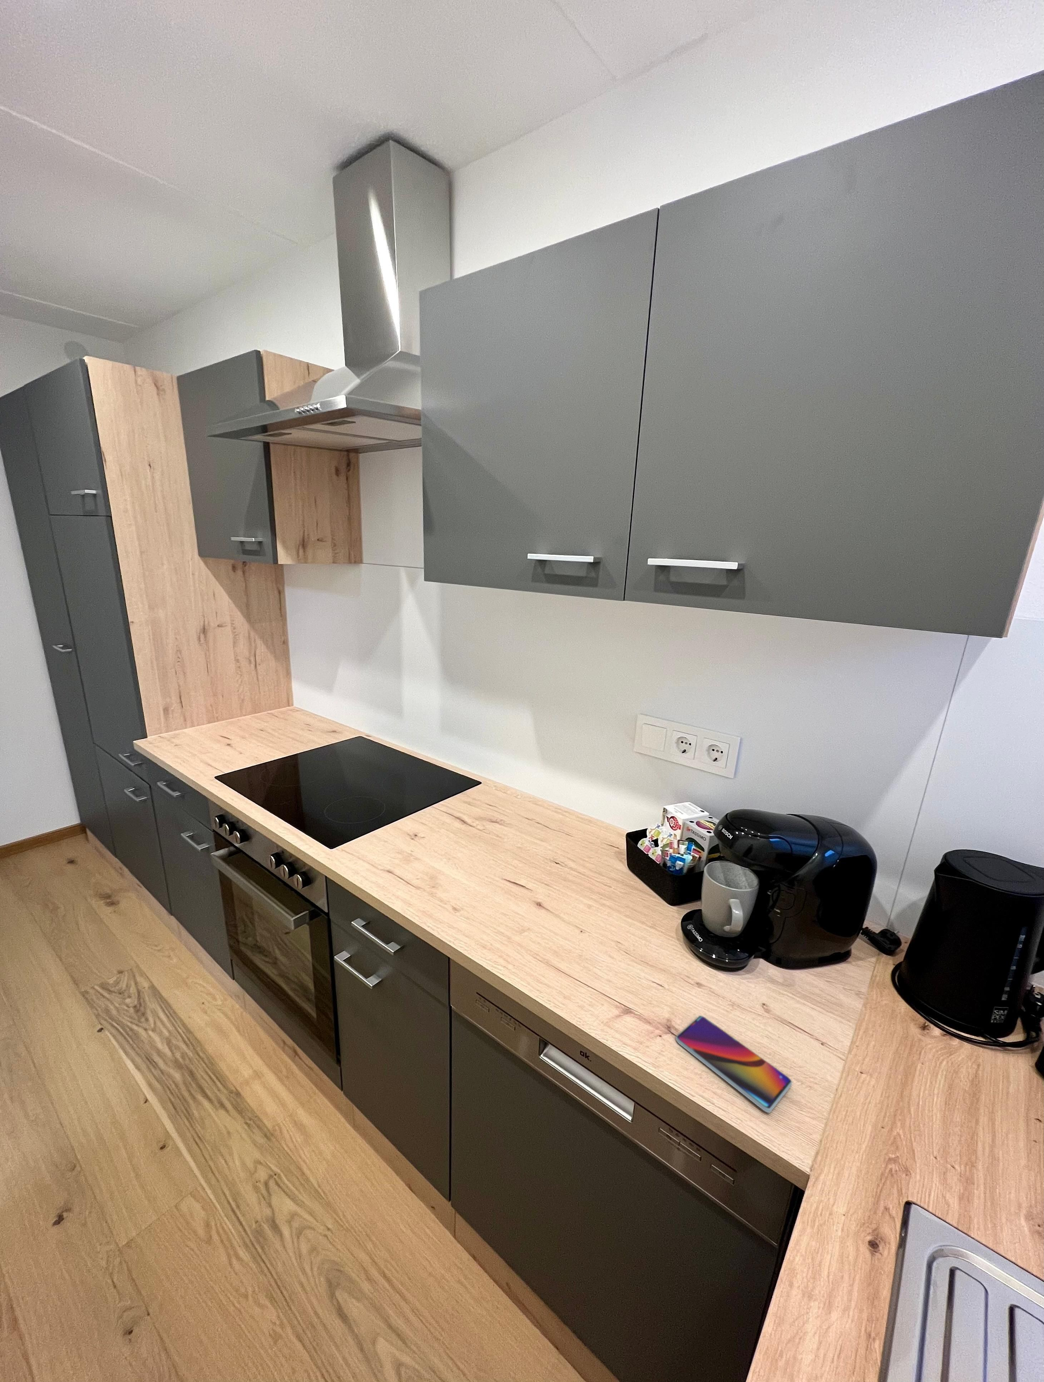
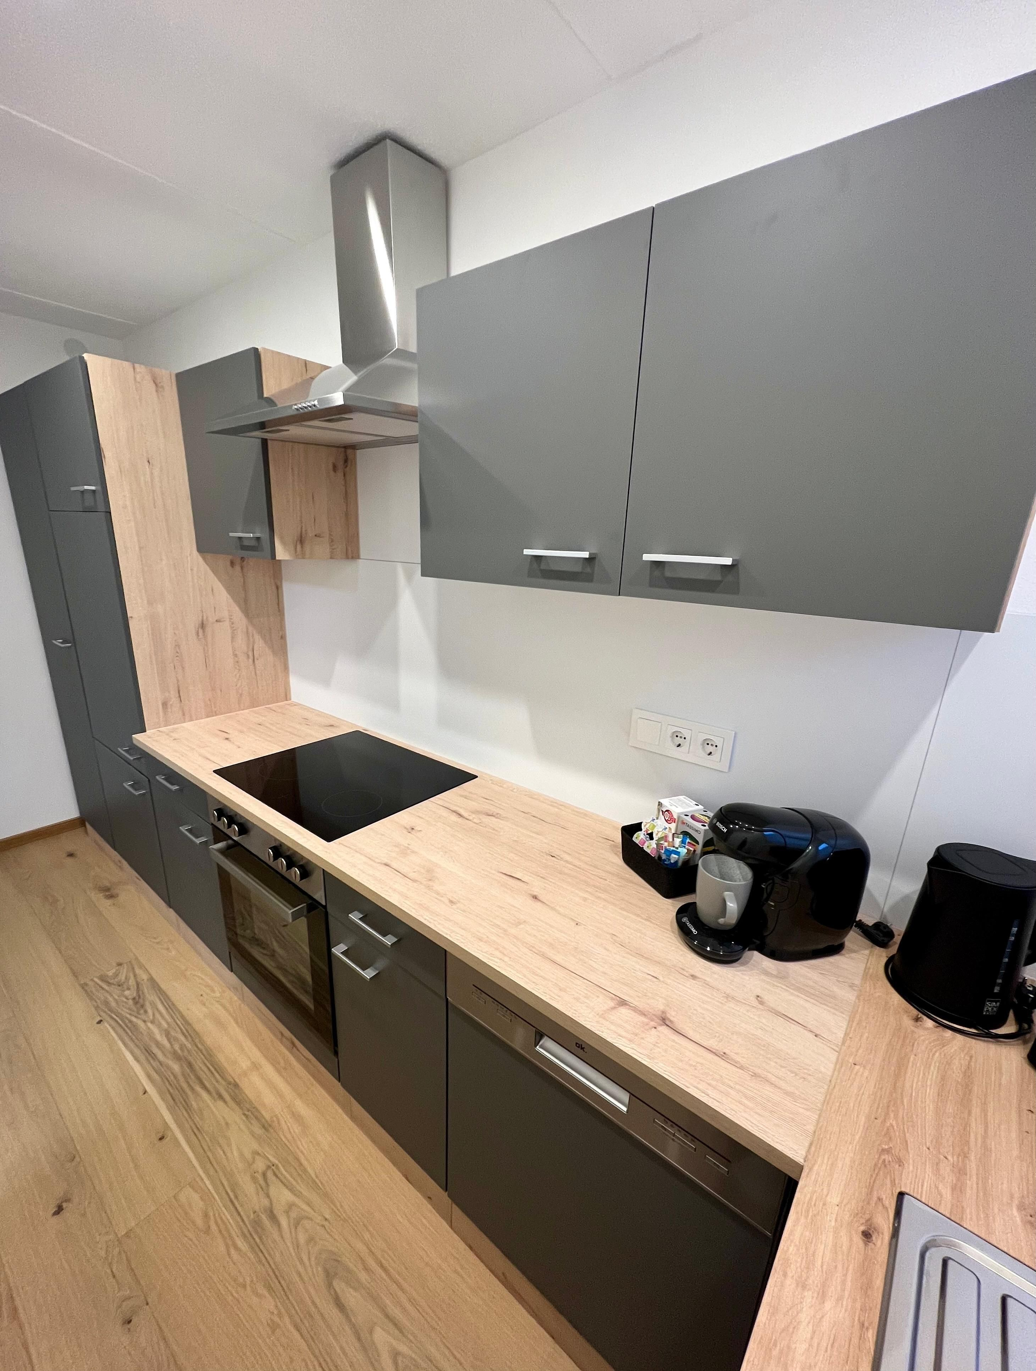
- smartphone [676,1016,793,1113]
